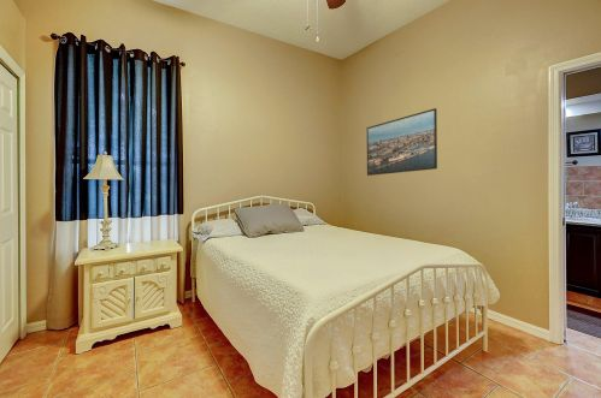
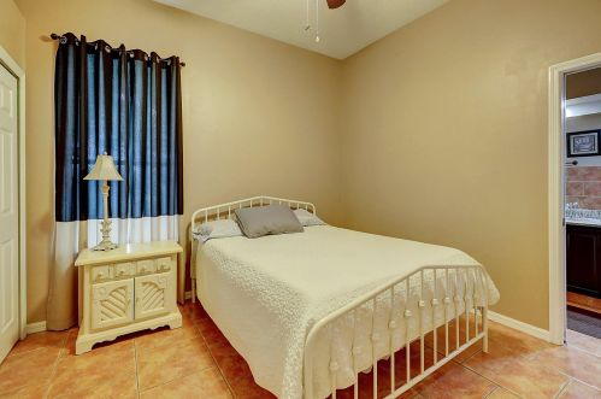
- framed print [366,107,438,177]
